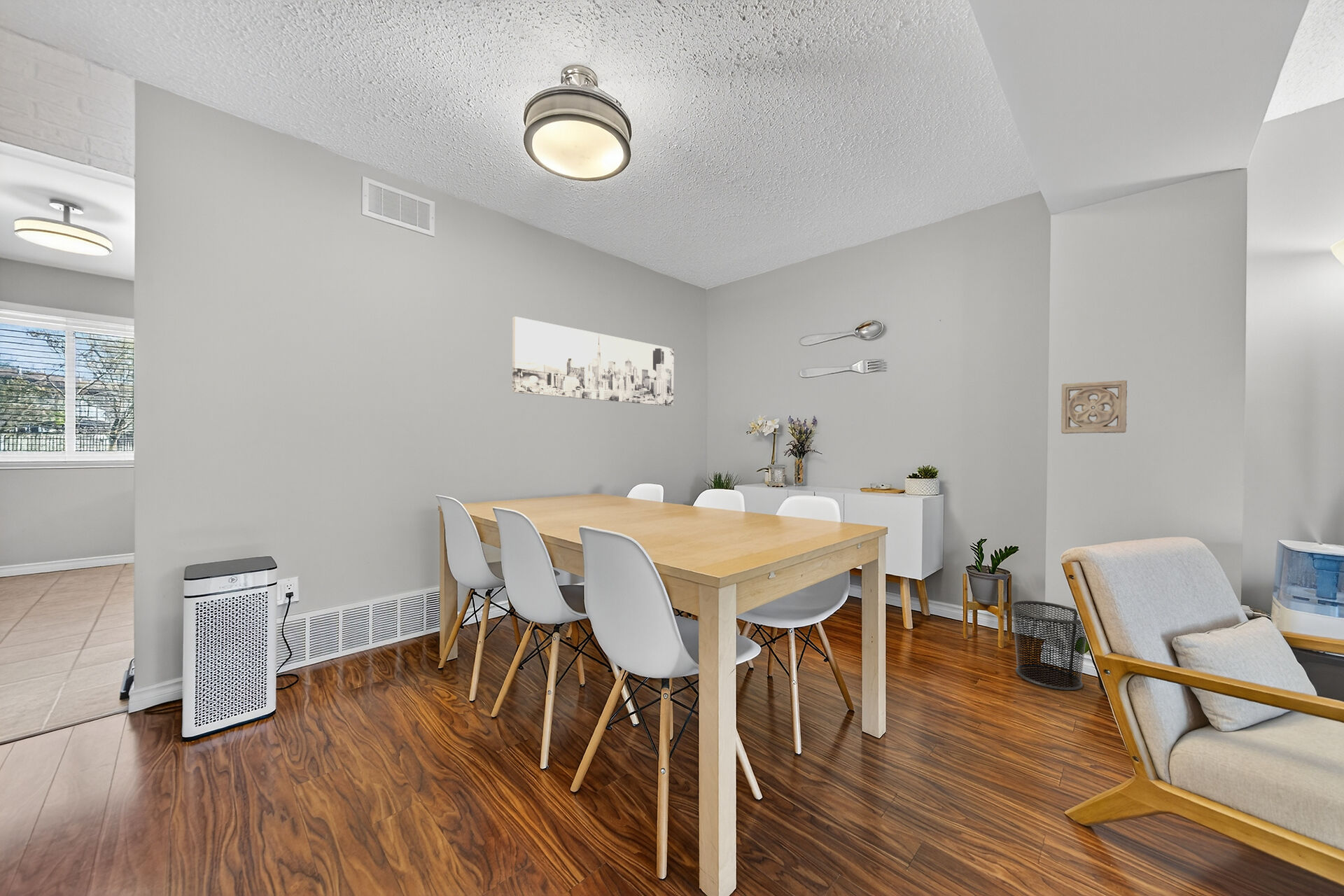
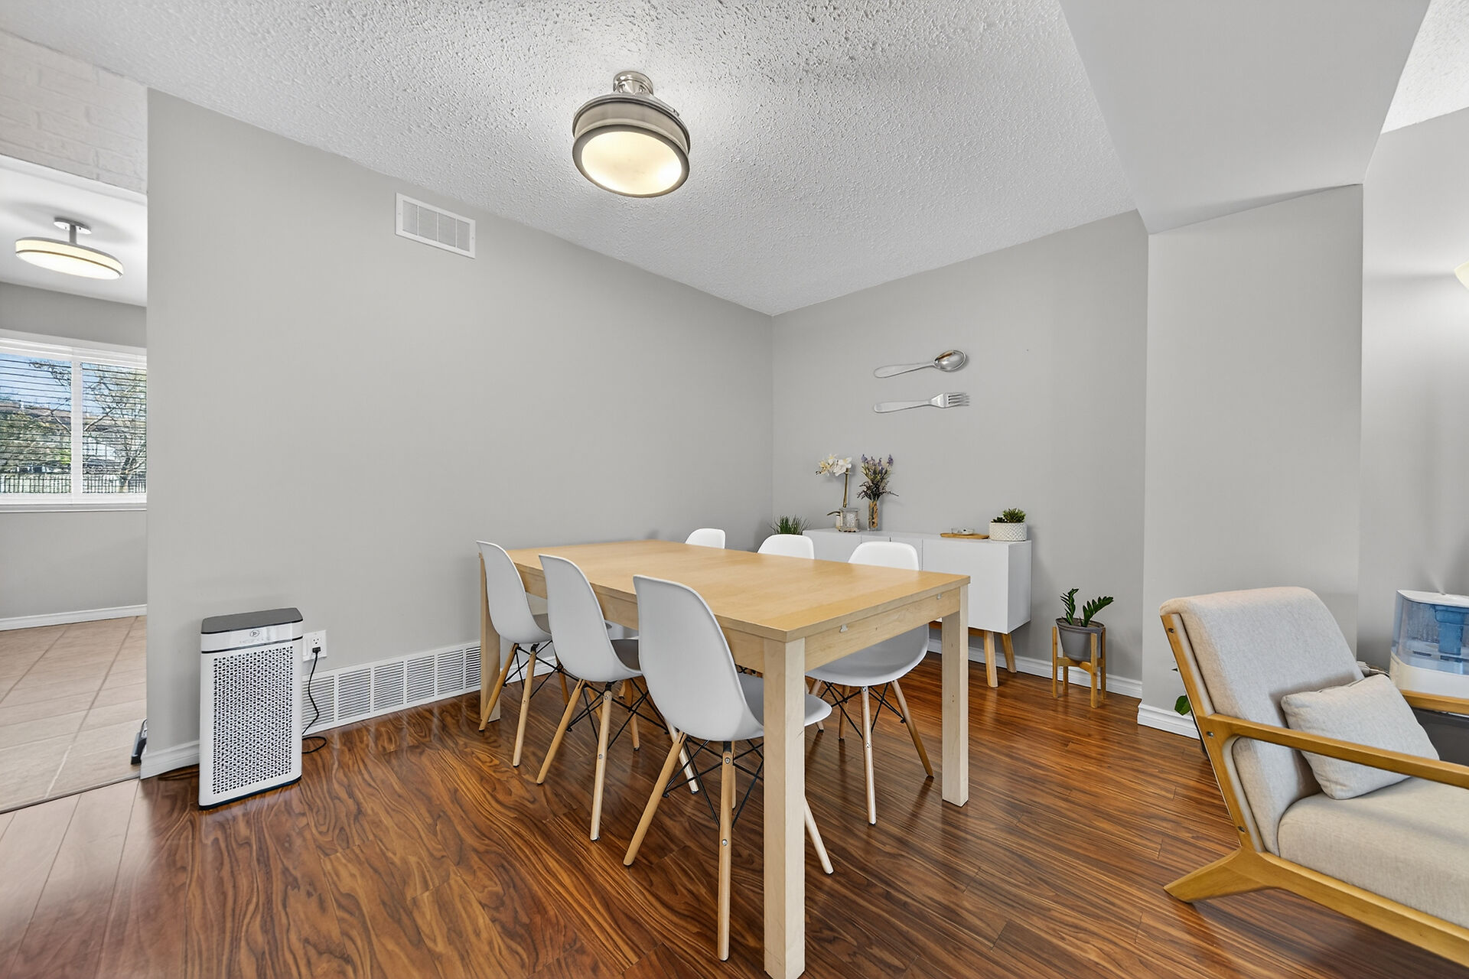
- waste bin [1010,600,1087,691]
- wall art [512,316,675,407]
- wall ornament [1061,379,1128,435]
